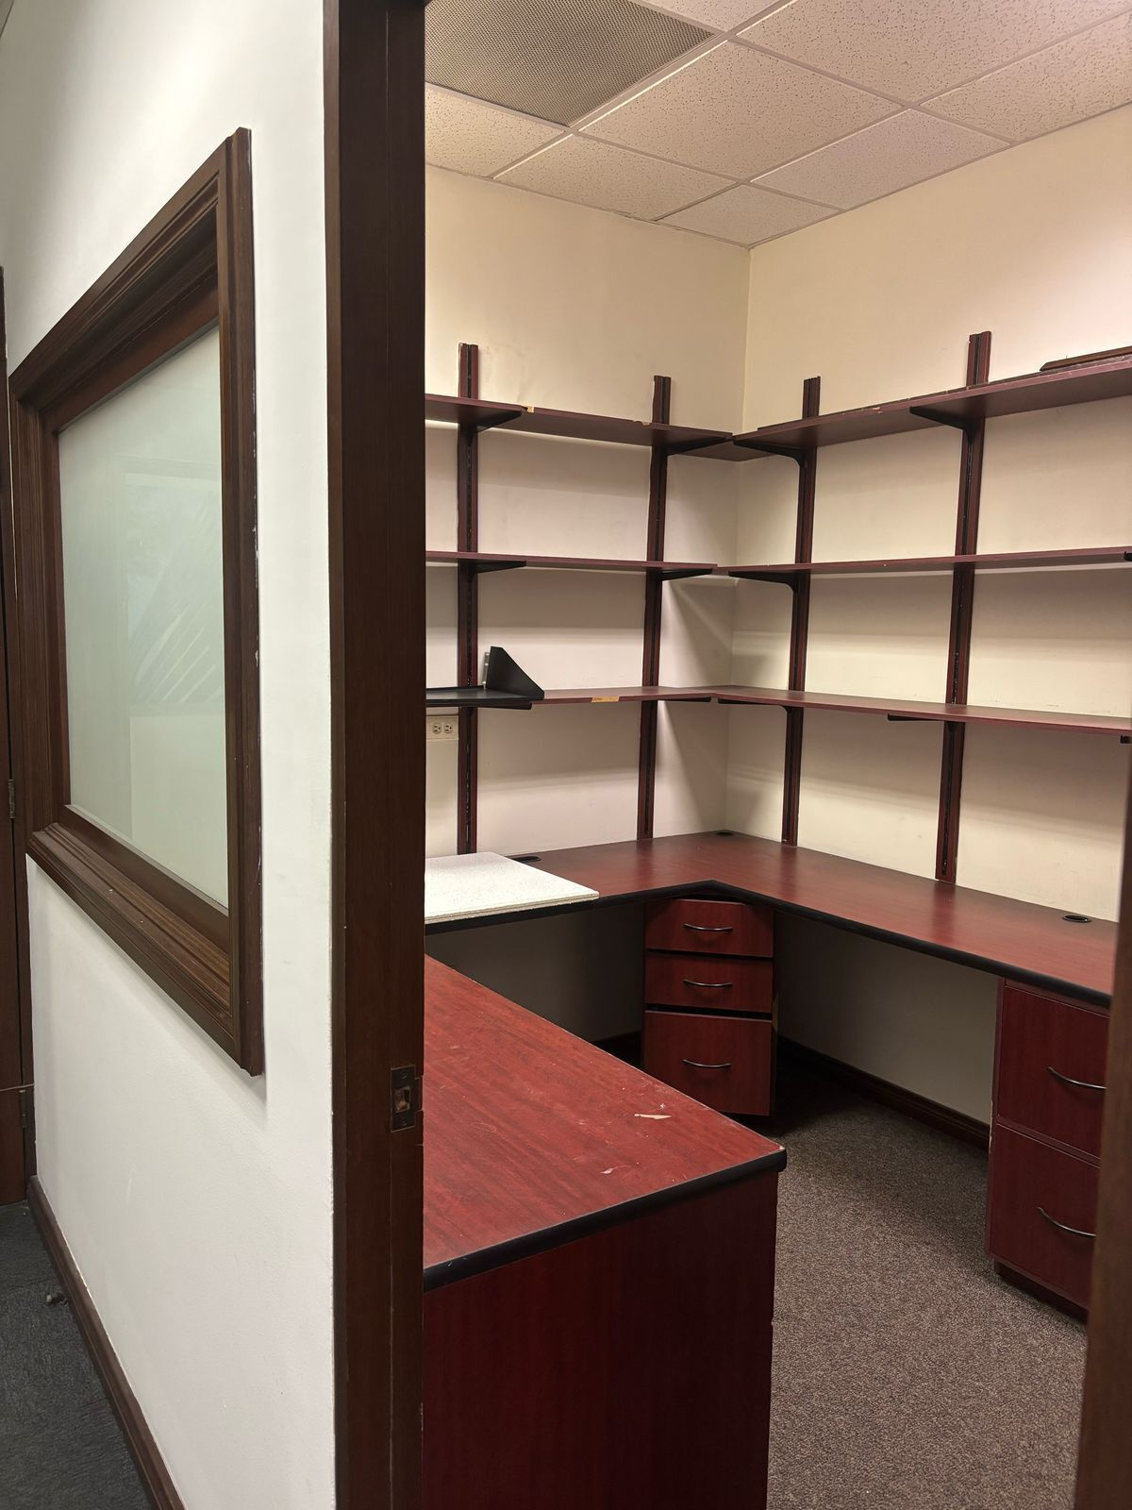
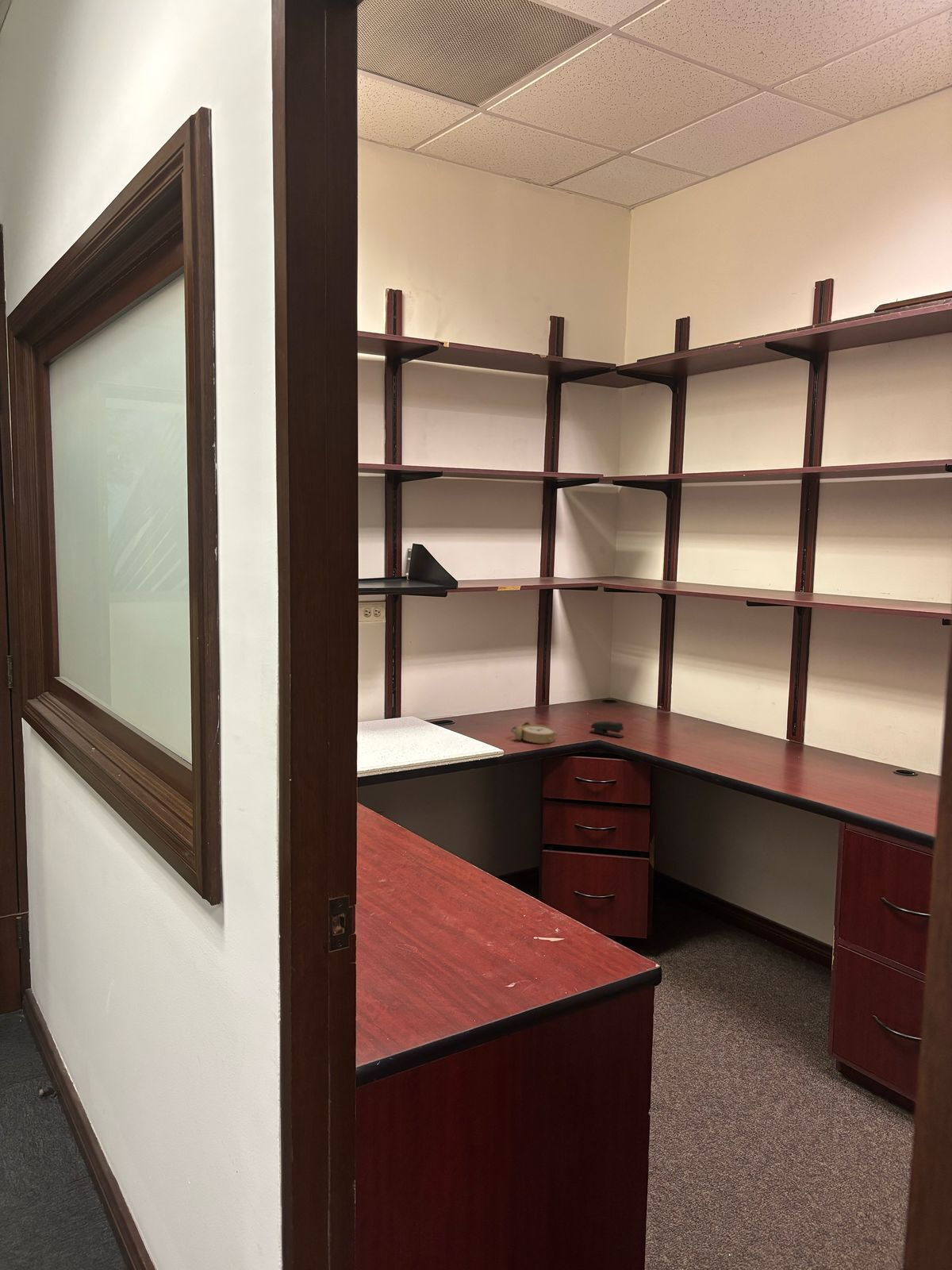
+ stapler [589,721,624,738]
+ alarm clock [510,722,559,744]
